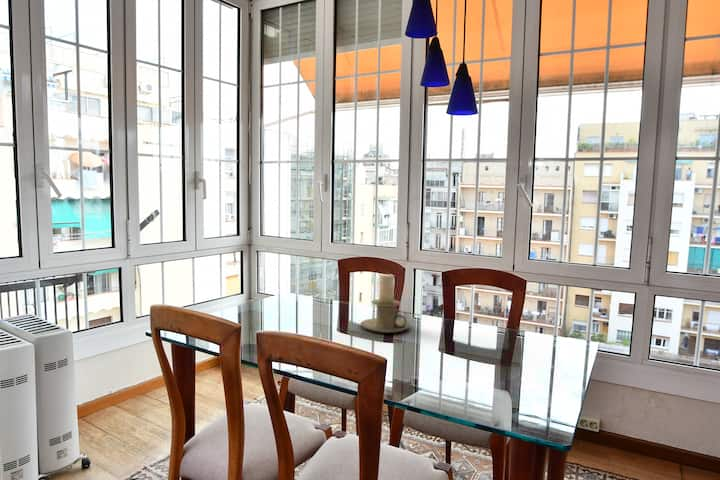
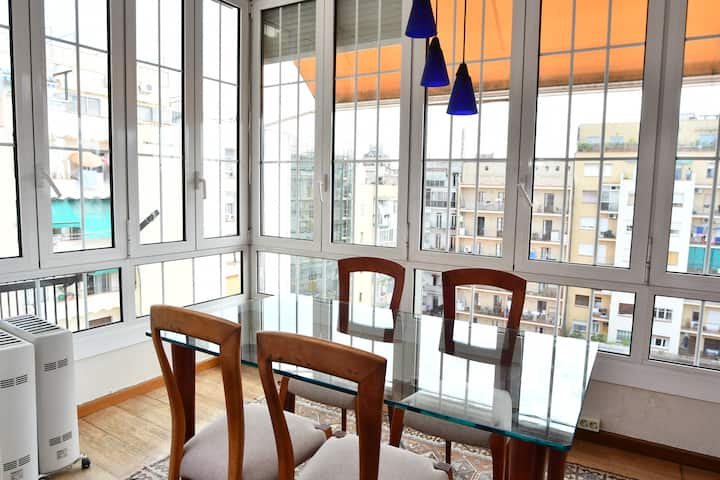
- candle holder [359,273,412,334]
